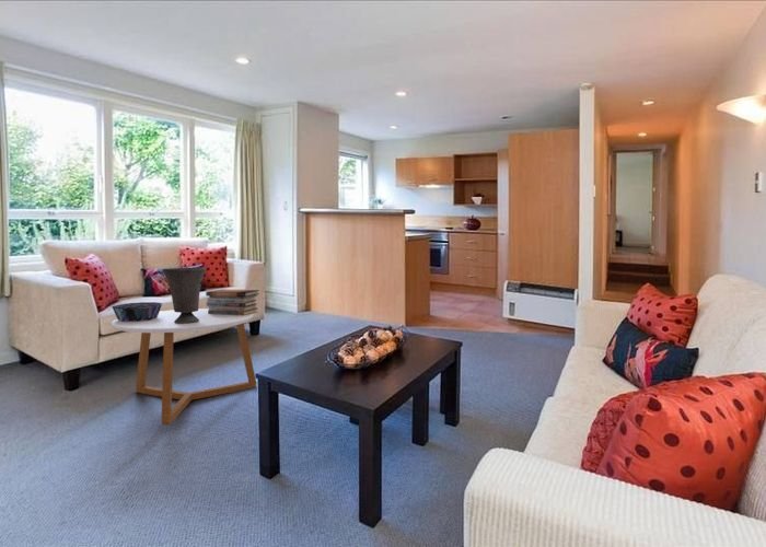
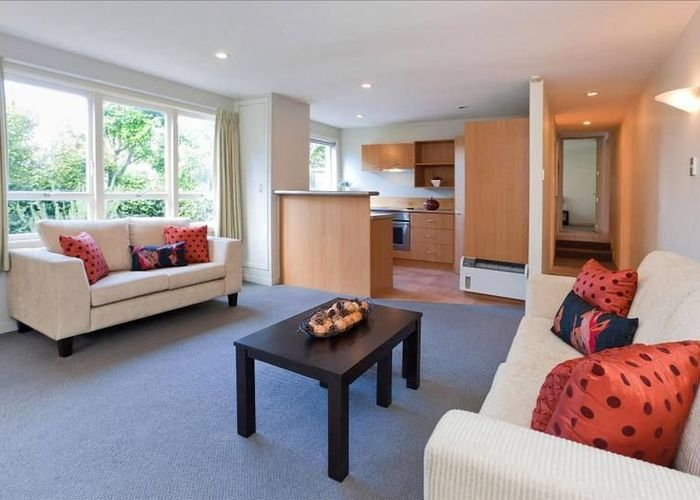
- vase [161,266,207,323]
- book stack [205,288,260,316]
- coffee table [111,307,257,426]
- decorative bowl [111,301,163,322]
